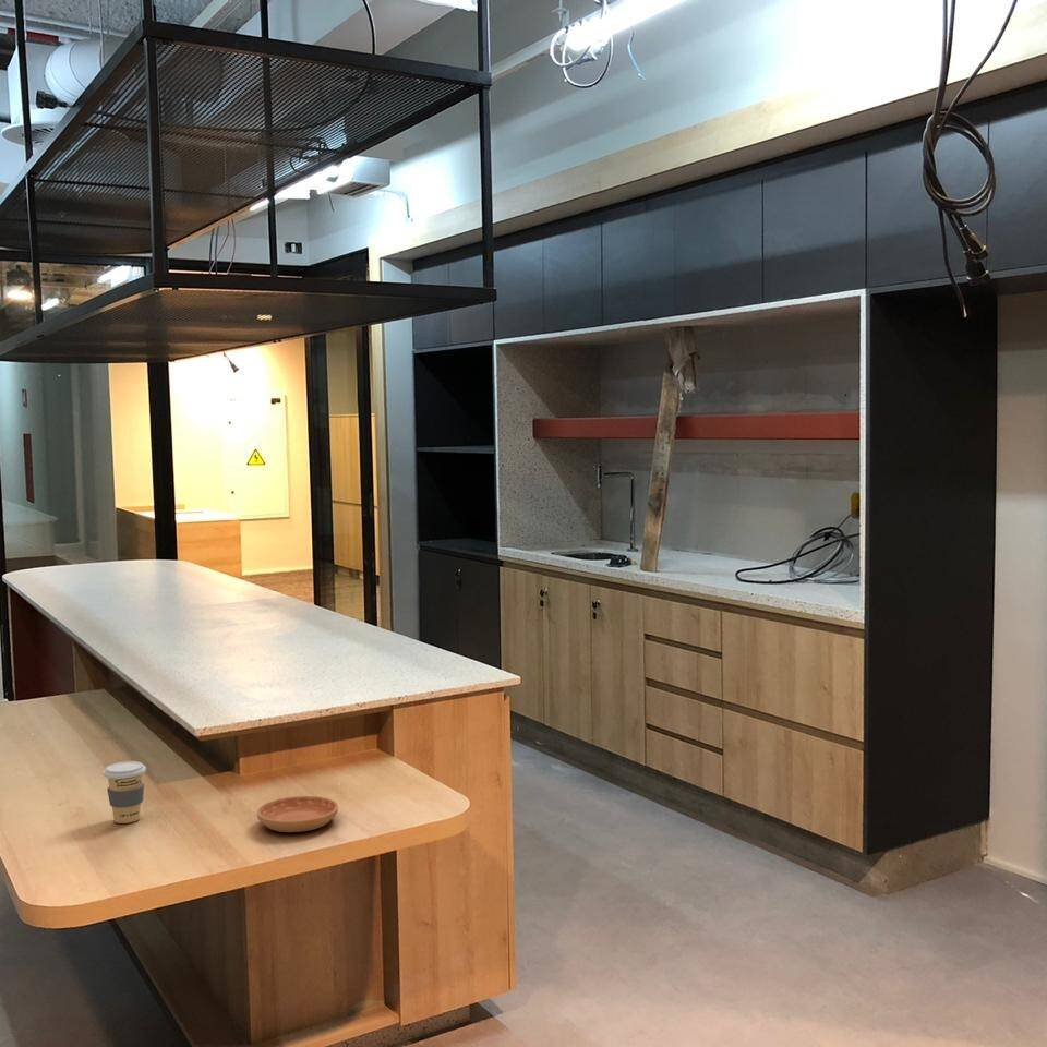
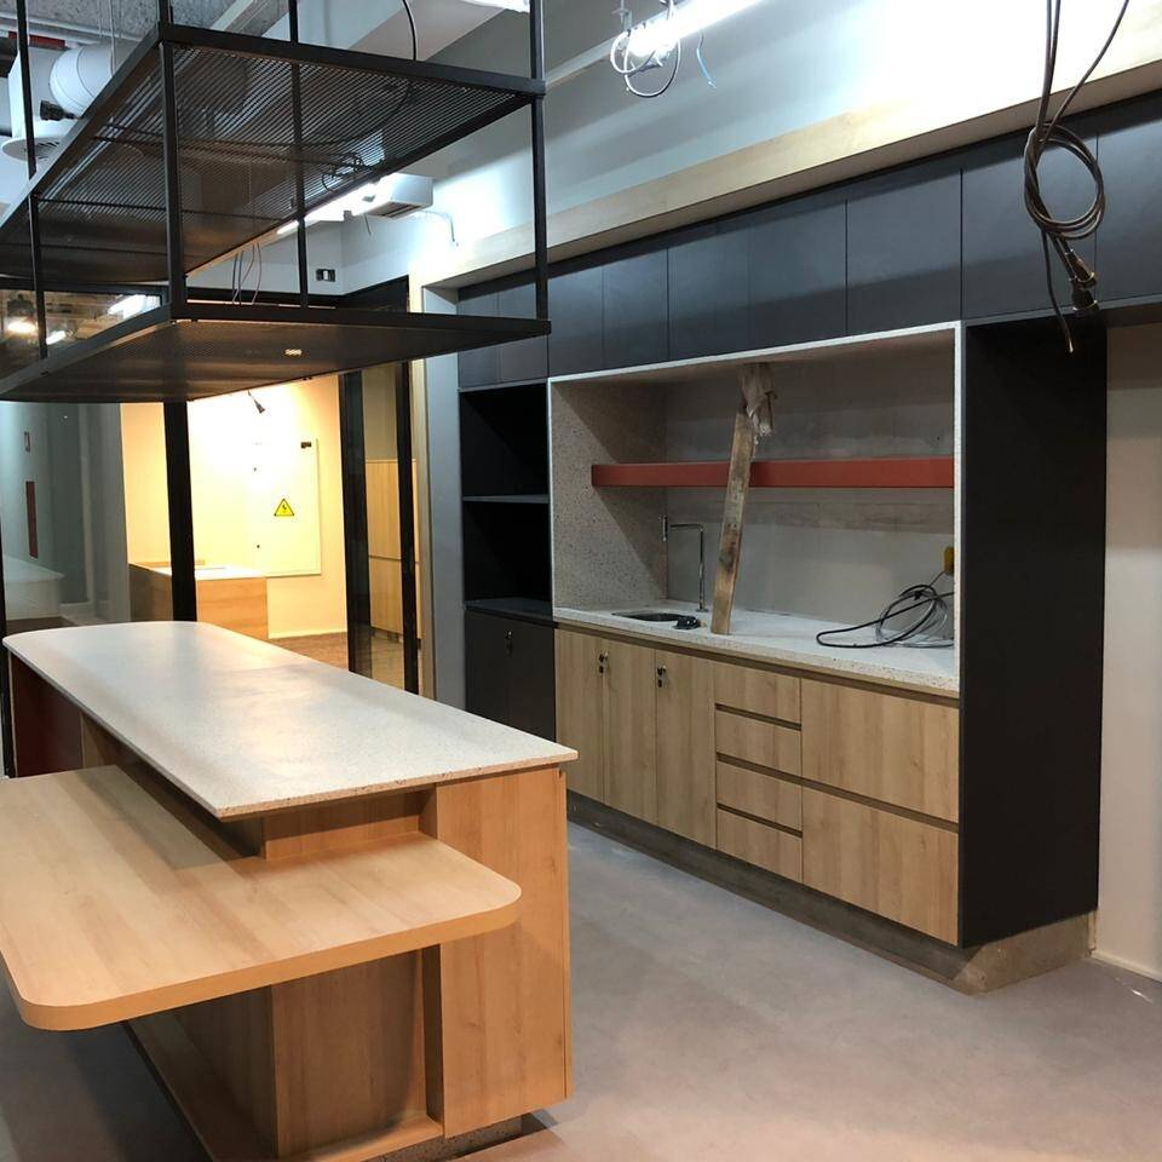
- saucer [256,795,339,833]
- coffee cup [103,760,147,825]
